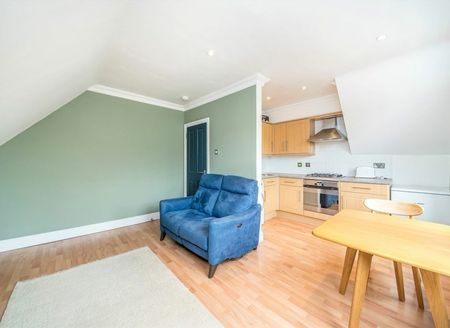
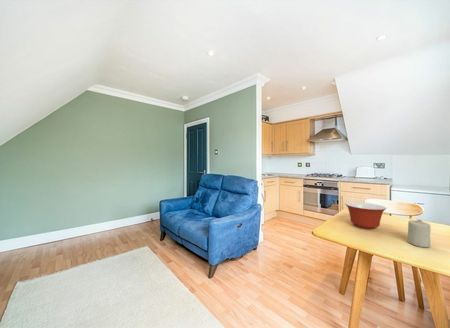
+ candle [406,218,431,248]
+ mixing bowl [344,201,387,230]
